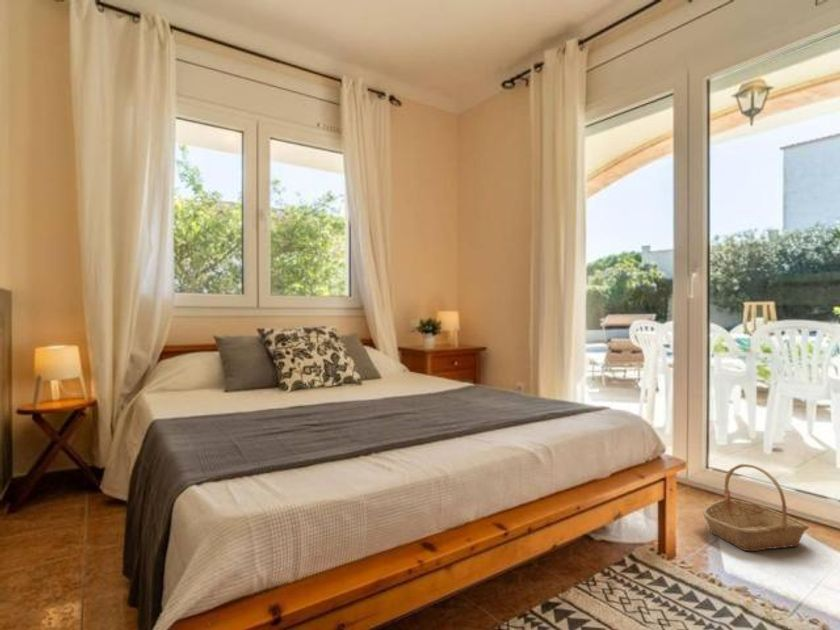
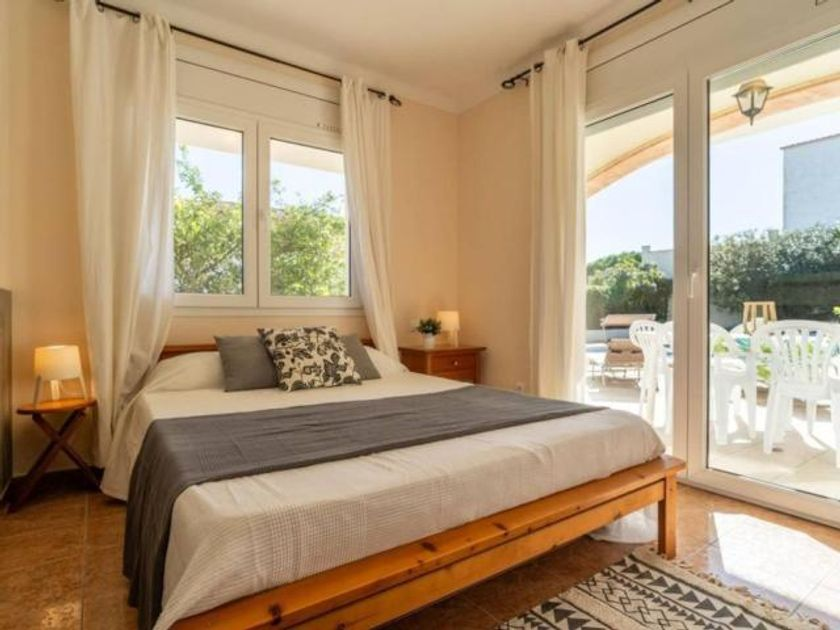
- basket [702,463,810,552]
